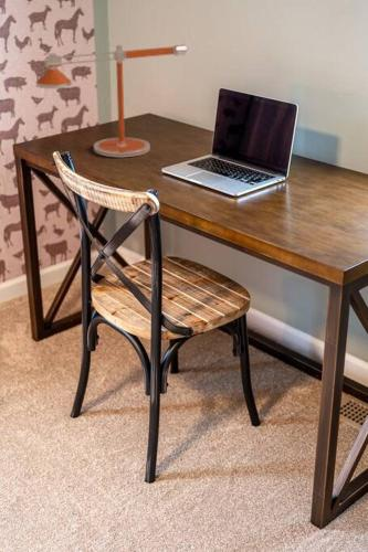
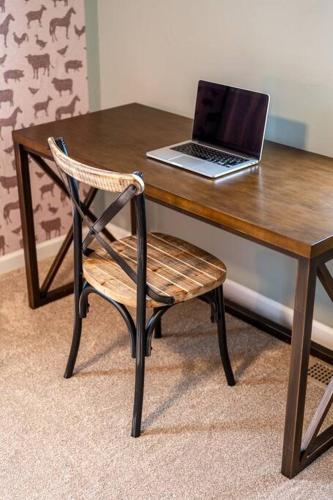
- desk lamp [35,43,188,158]
